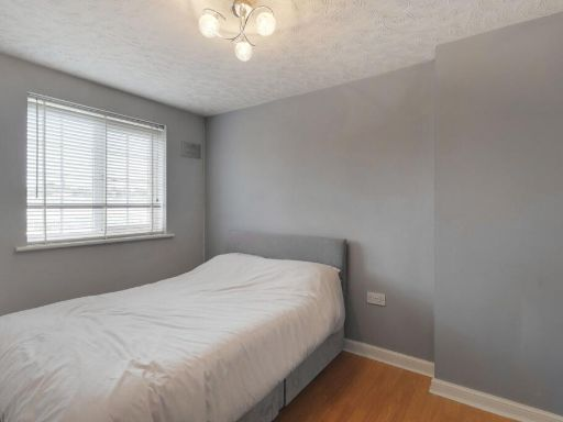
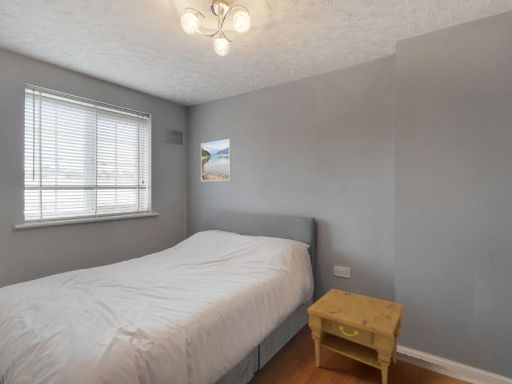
+ nightstand [306,288,404,384]
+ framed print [200,138,232,182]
